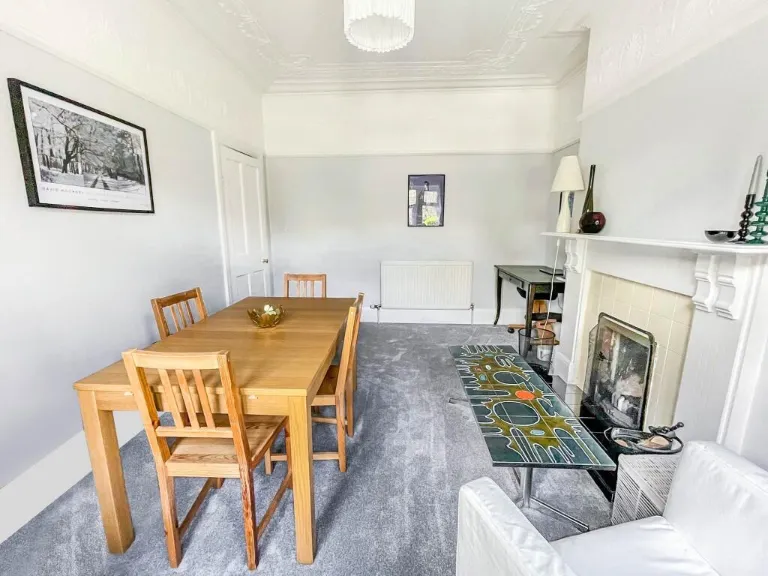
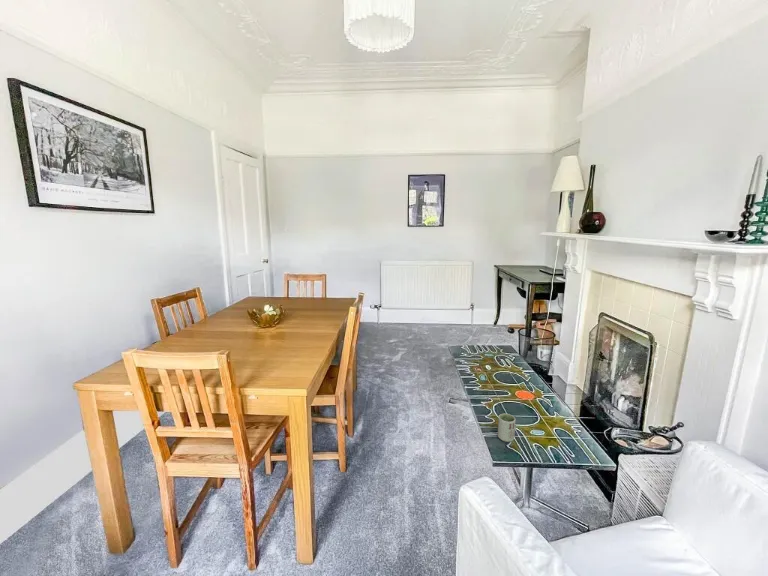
+ cup [497,413,516,443]
